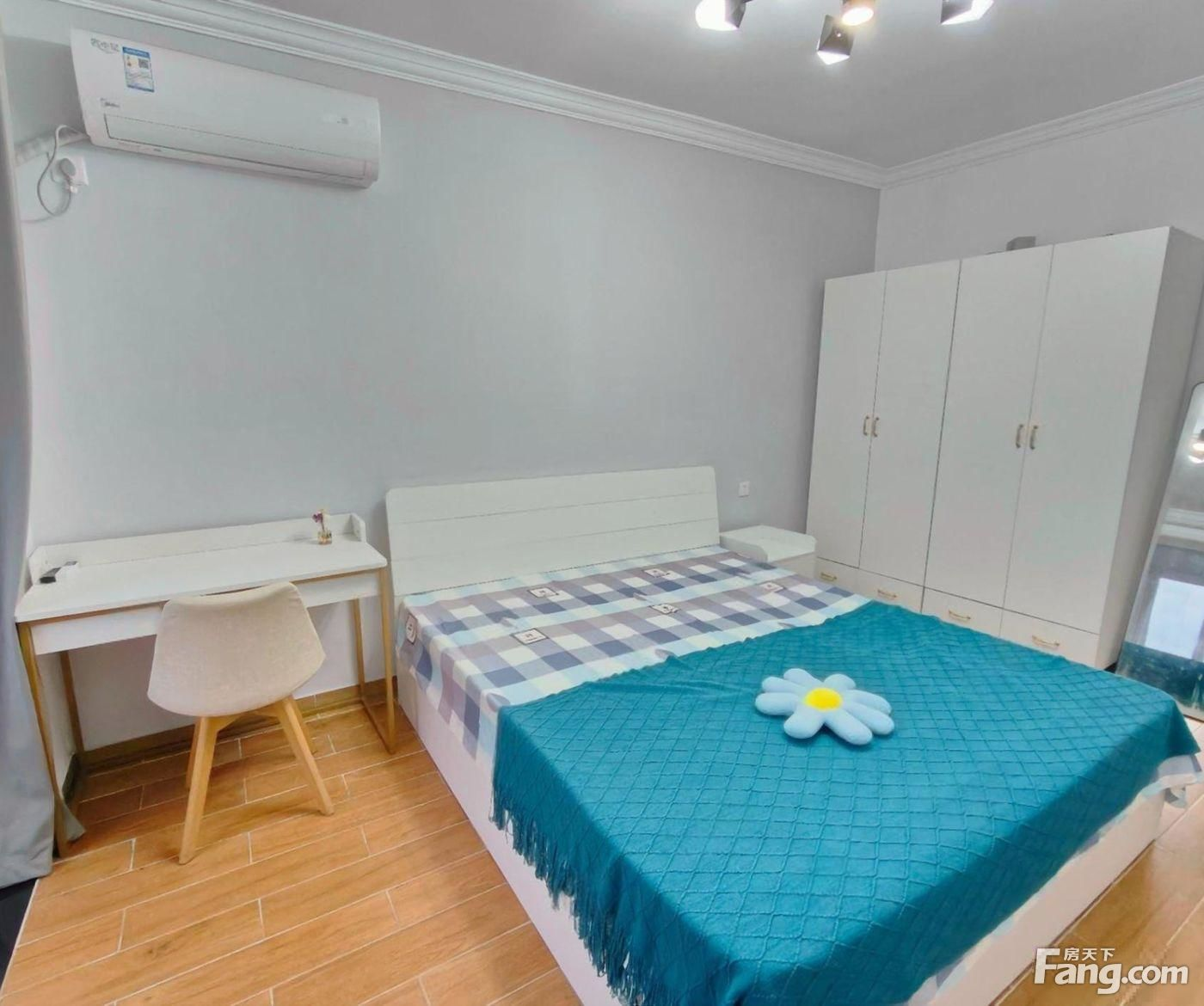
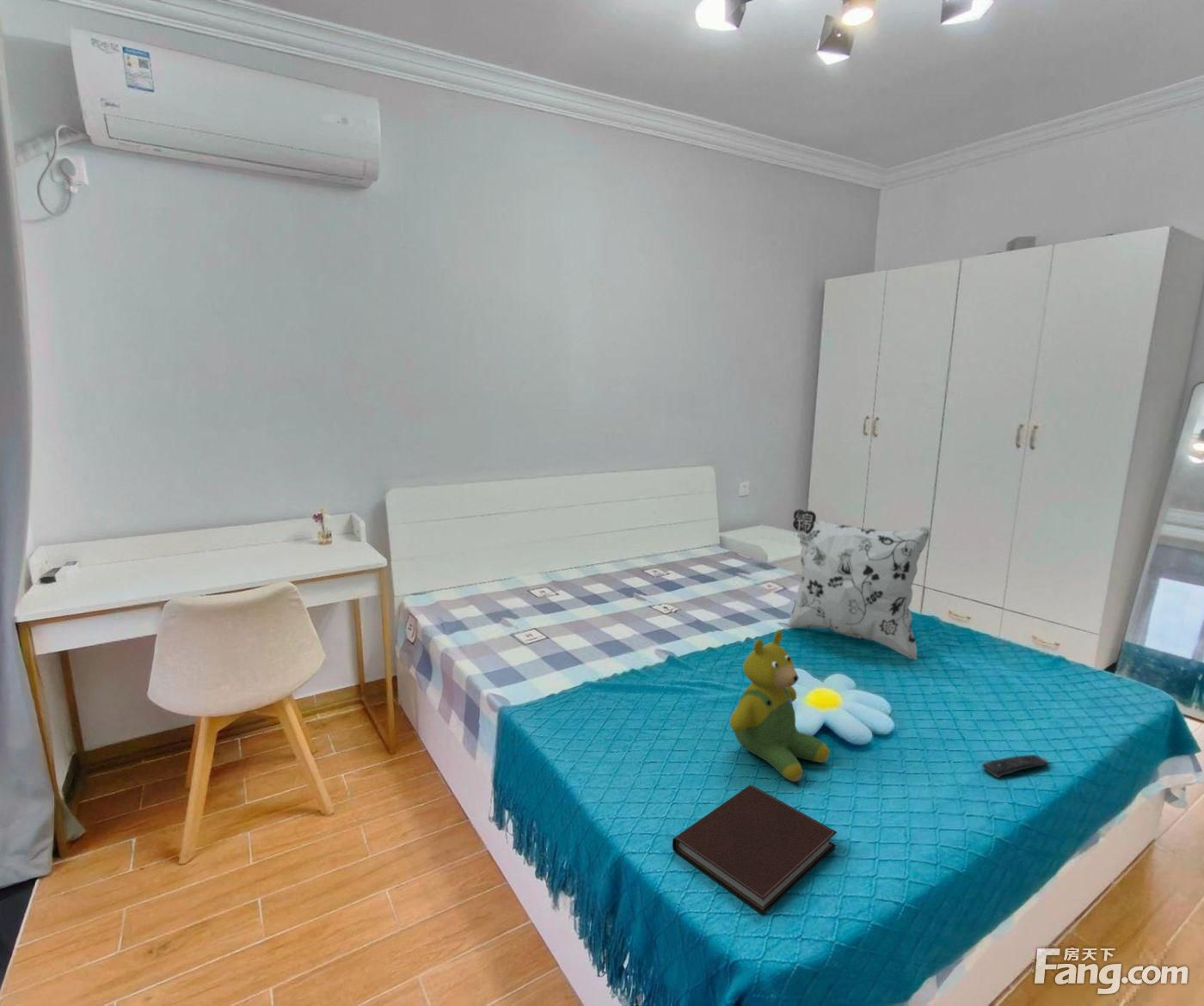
+ remote control [981,754,1049,779]
+ teddy bear [729,629,830,782]
+ notebook [672,784,838,916]
+ decorative pillow [786,508,931,660]
